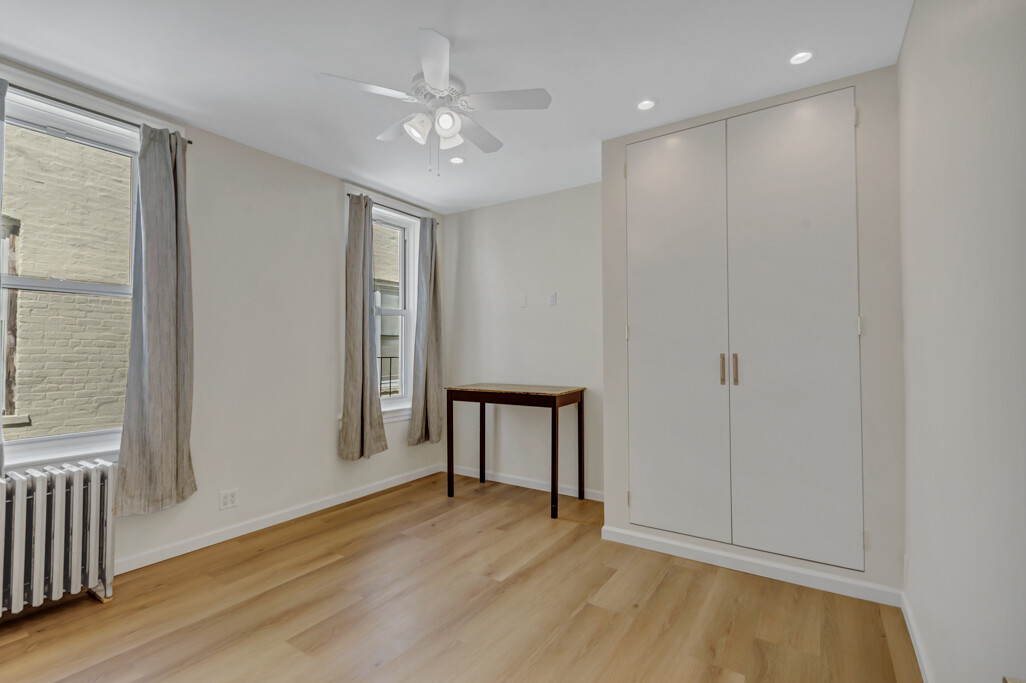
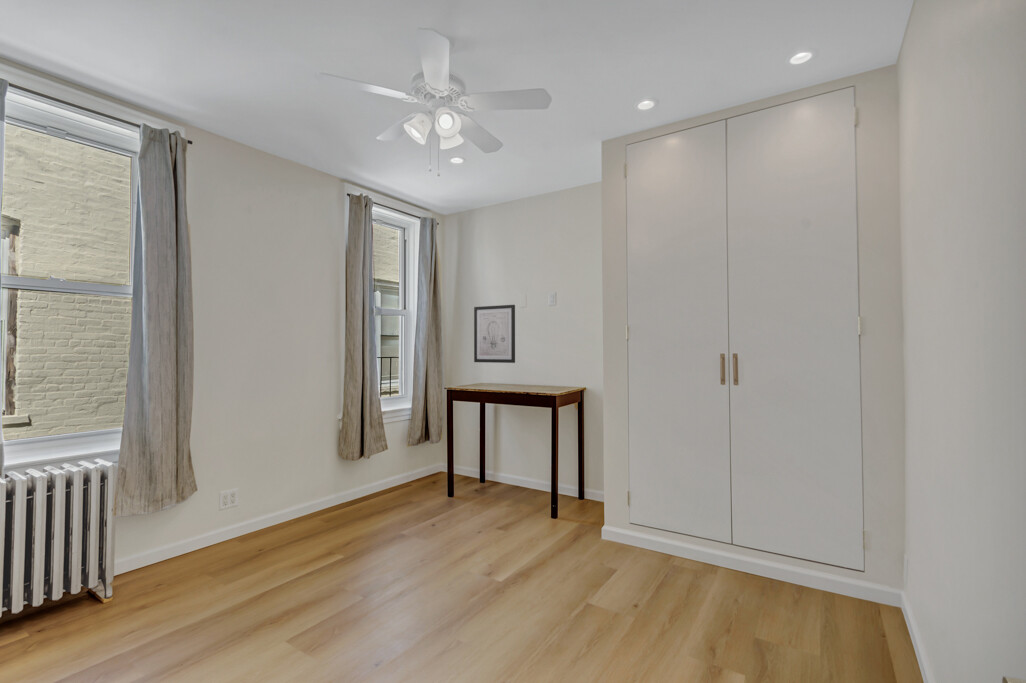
+ wall art [473,304,516,364]
